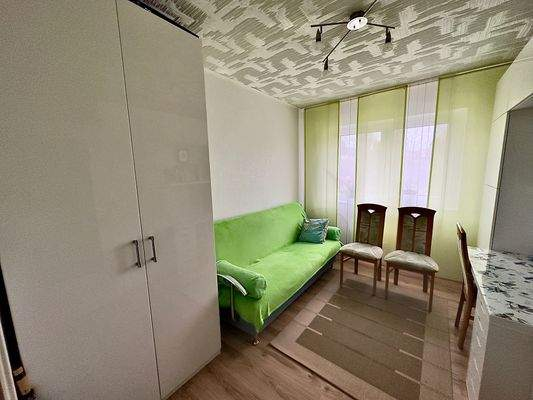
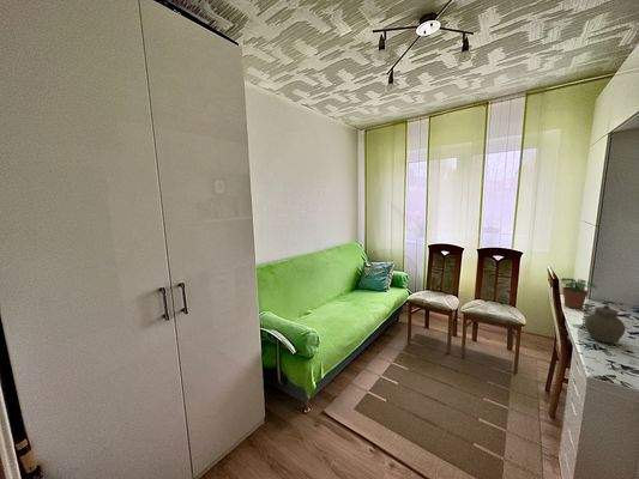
+ potted plant [559,277,598,310]
+ jar [584,304,626,344]
